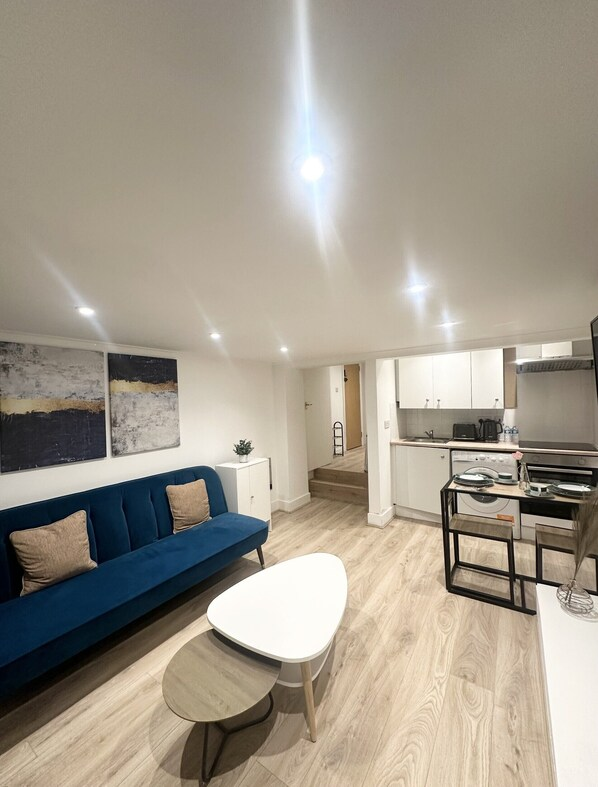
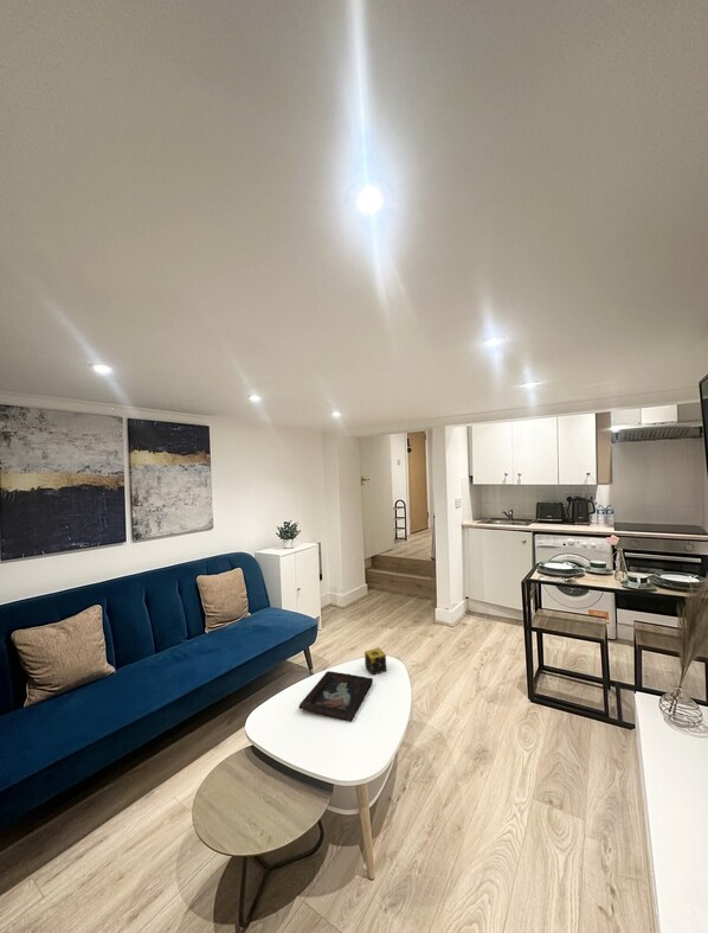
+ candle [363,647,388,676]
+ decorative tray [297,670,374,722]
